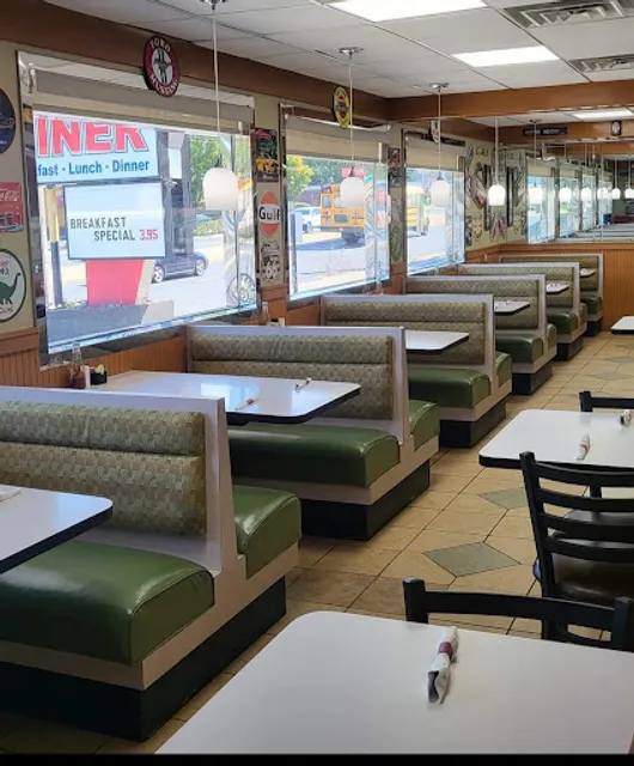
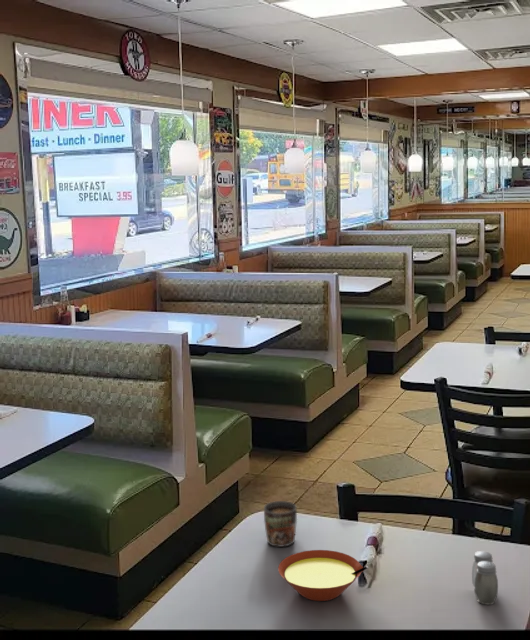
+ soup bowl [277,549,369,602]
+ salt and pepper shaker [471,550,499,606]
+ mug [263,500,298,548]
